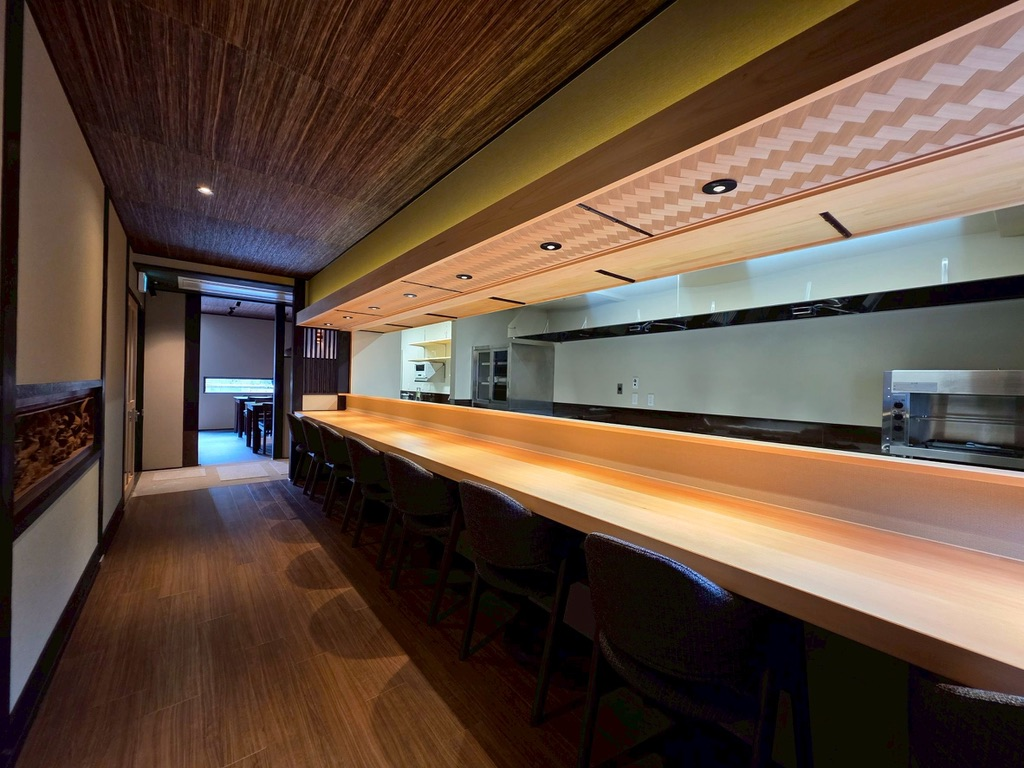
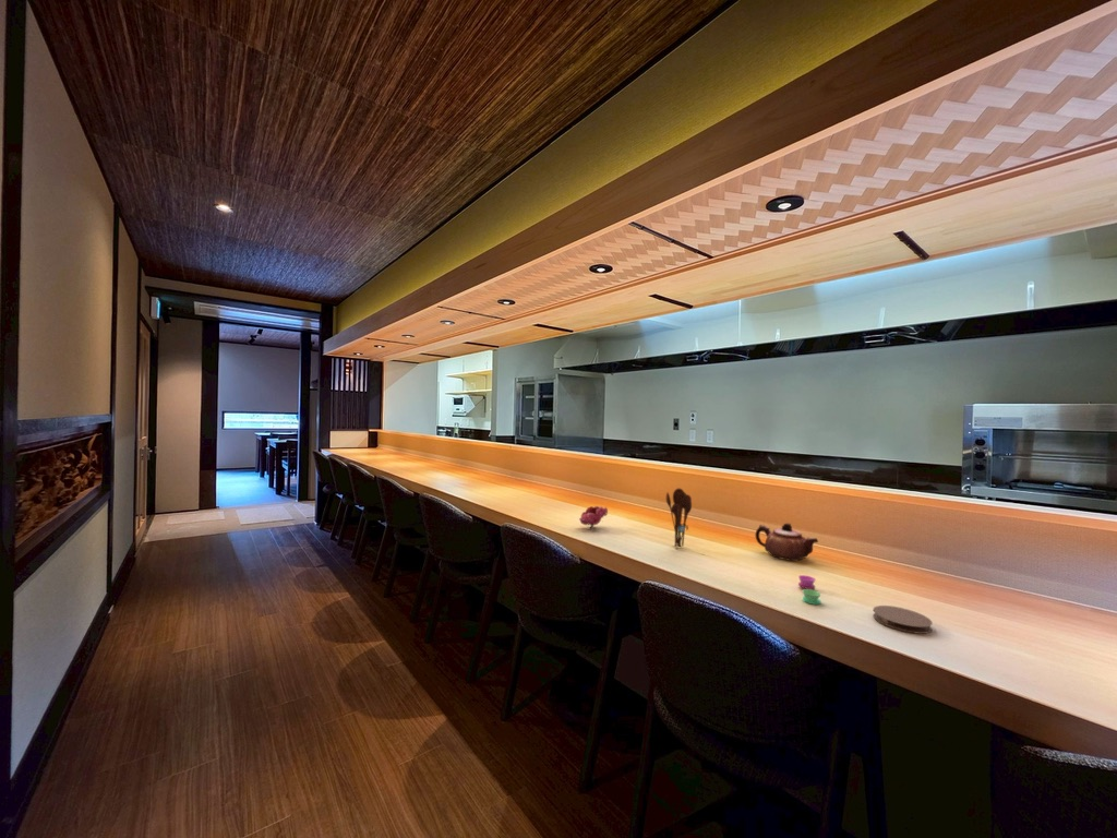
+ coaster [872,604,934,635]
+ utensil holder [665,487,693,548]
+ teapot [754,522,819,562]
+ teacup [797,574,821,606]
+ flower [578,505,609,531]
